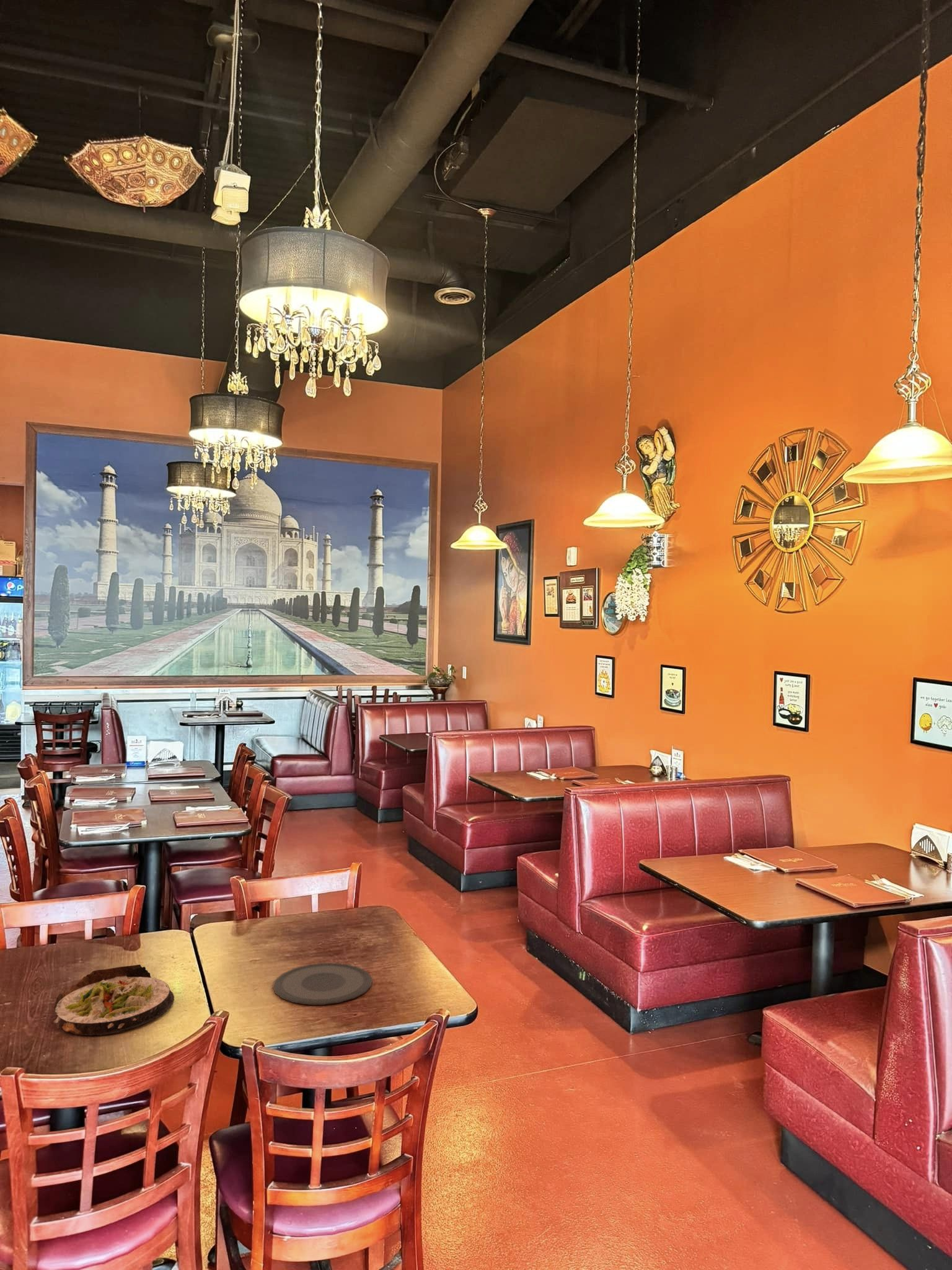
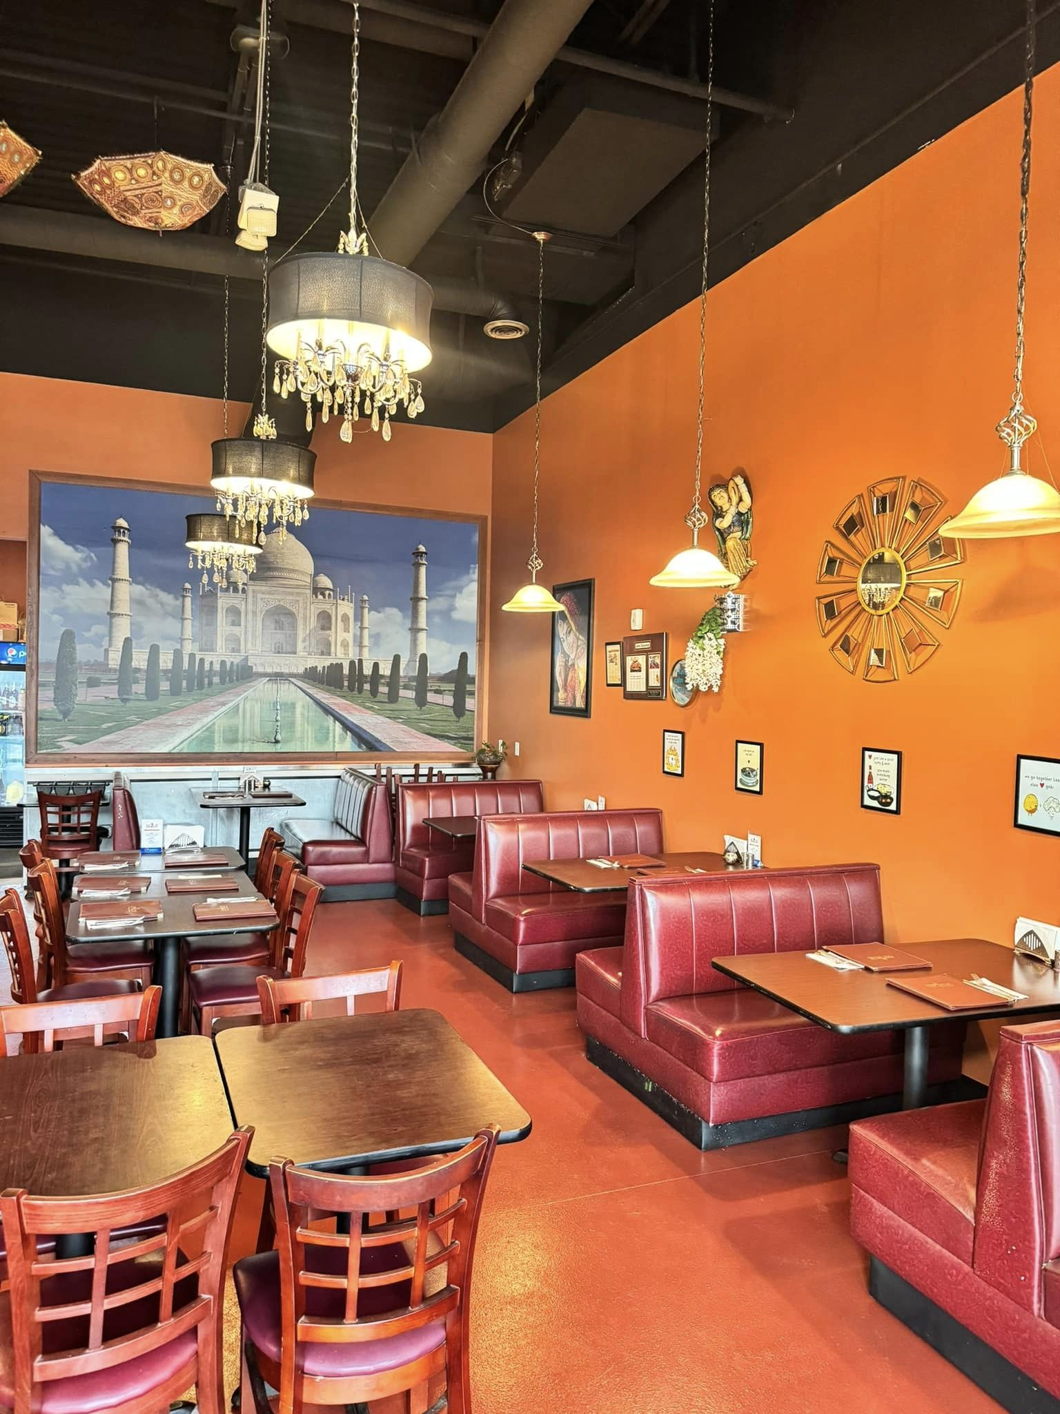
- salad plate [53,964,175,1036]
- plate [272,962,373,1006]
